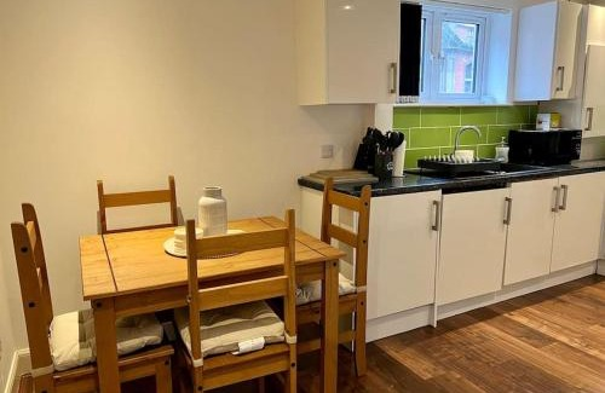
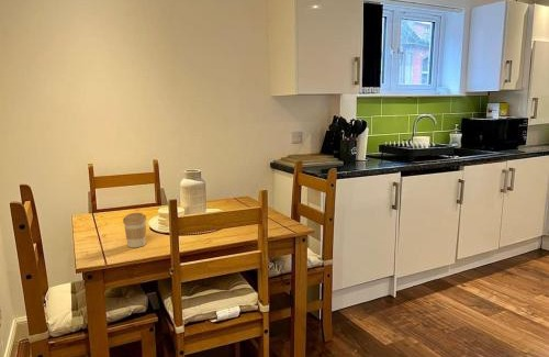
+ coffee cup [122,212,148,248]
